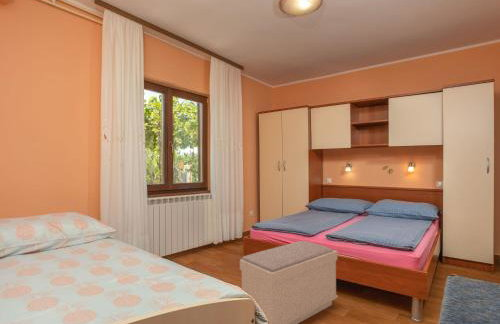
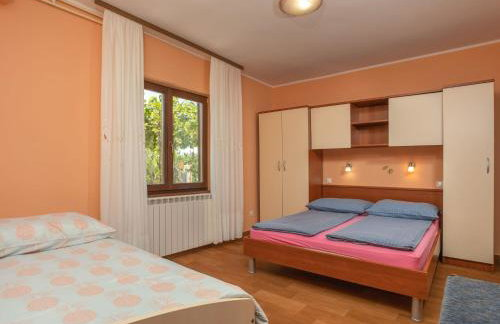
- bench [239,240,339,324]
